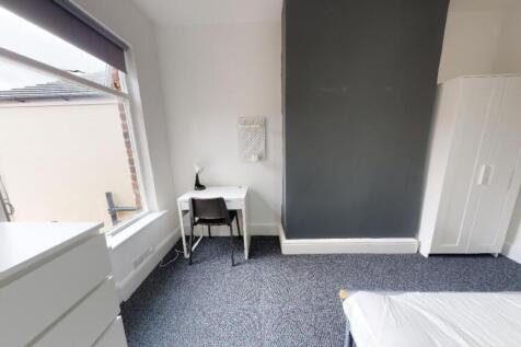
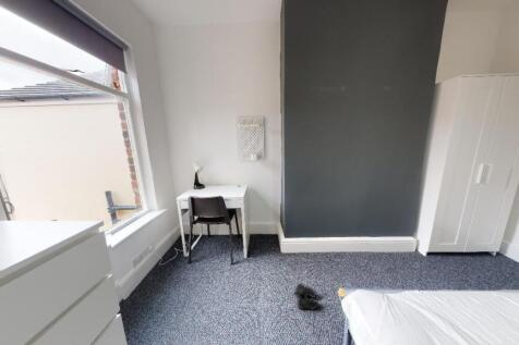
+ boots [292,282,321,311]
